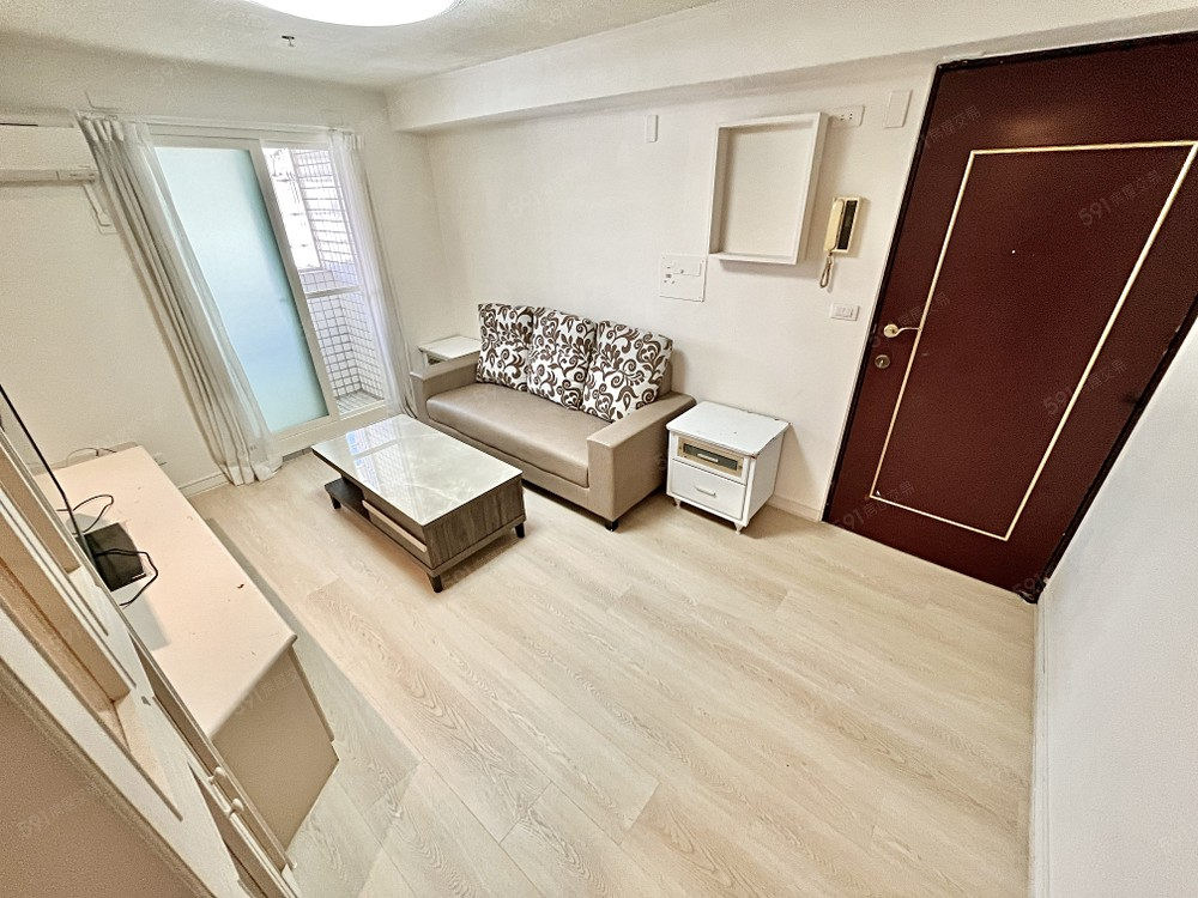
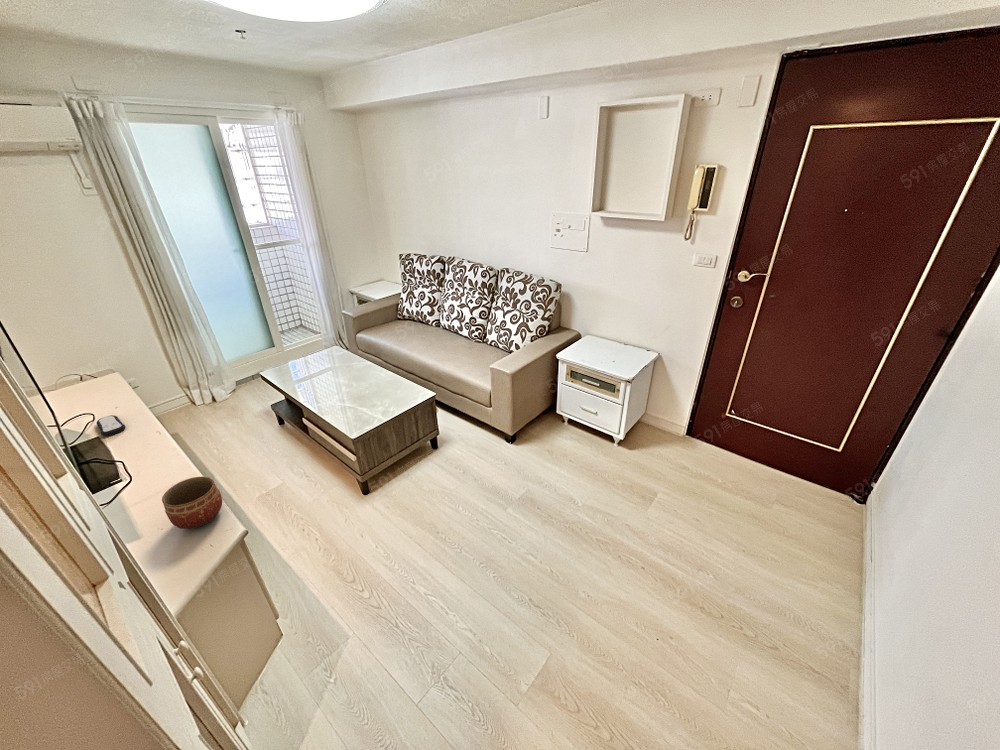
+ bowl [161,476,223,530]
+ remote control [96,414,126,437]
